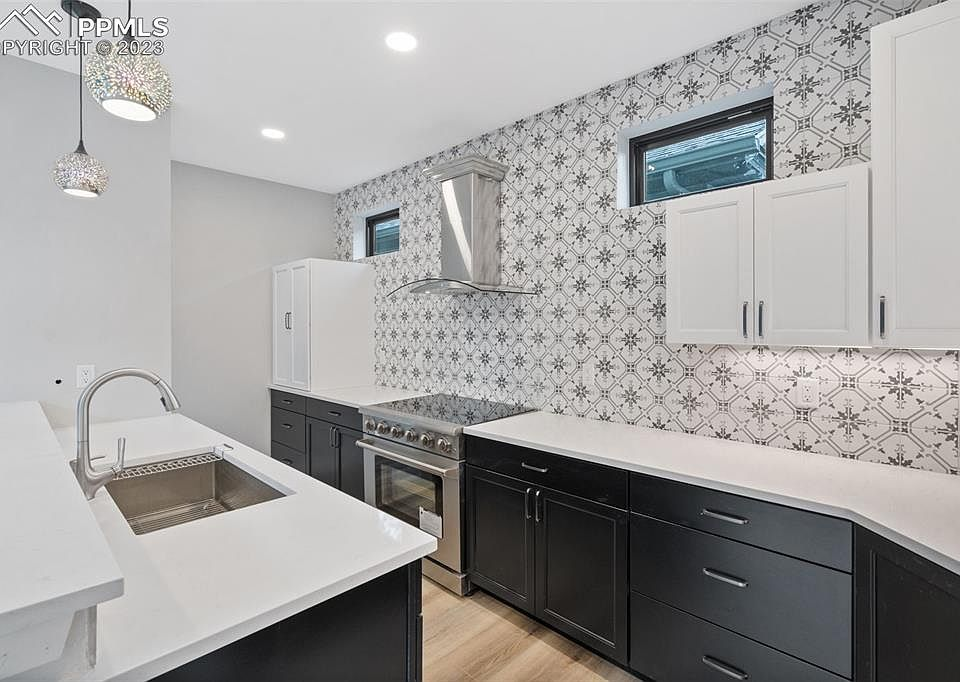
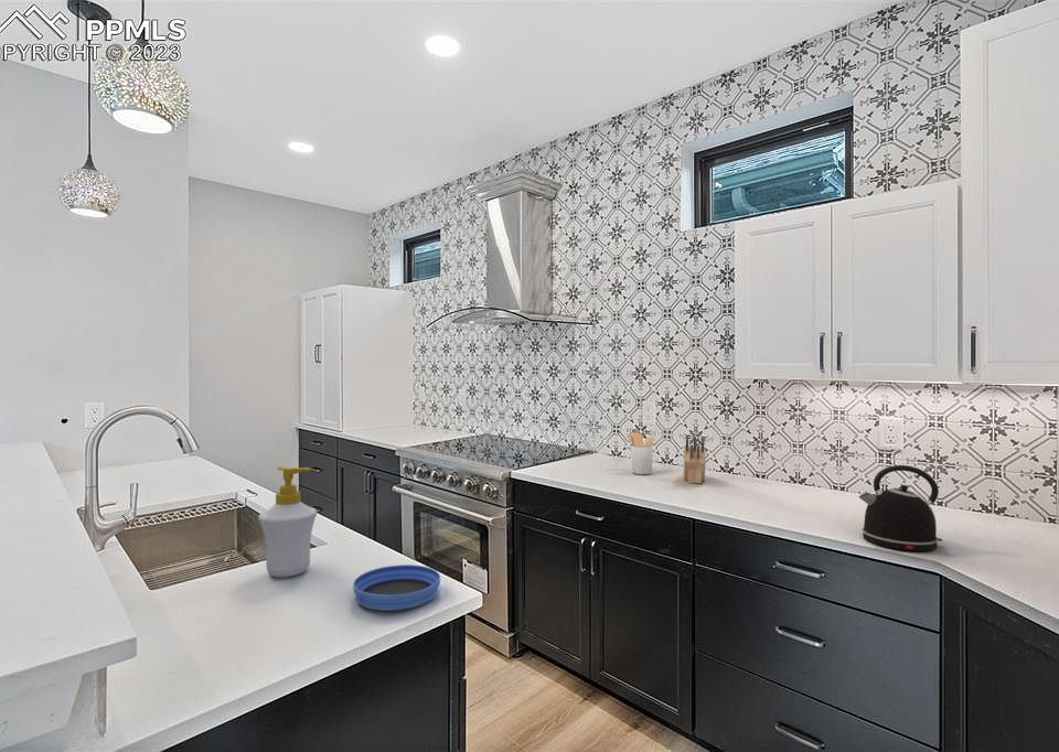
+ bowl [352,563,441,612]
+ kettle [858,464,943,552]
+ soap bottle [258,465,318,578]
+ utensil holder [625,432,656,475]
+ knife block [683,434,707,484]
